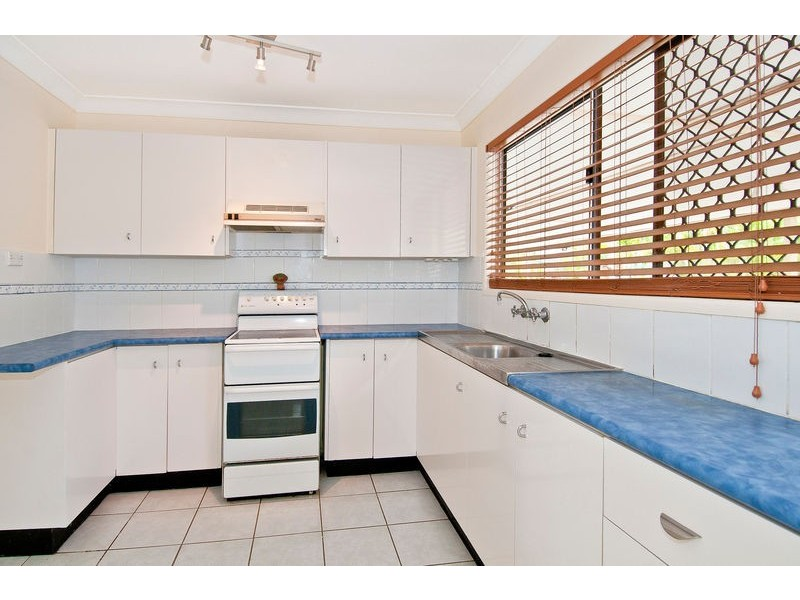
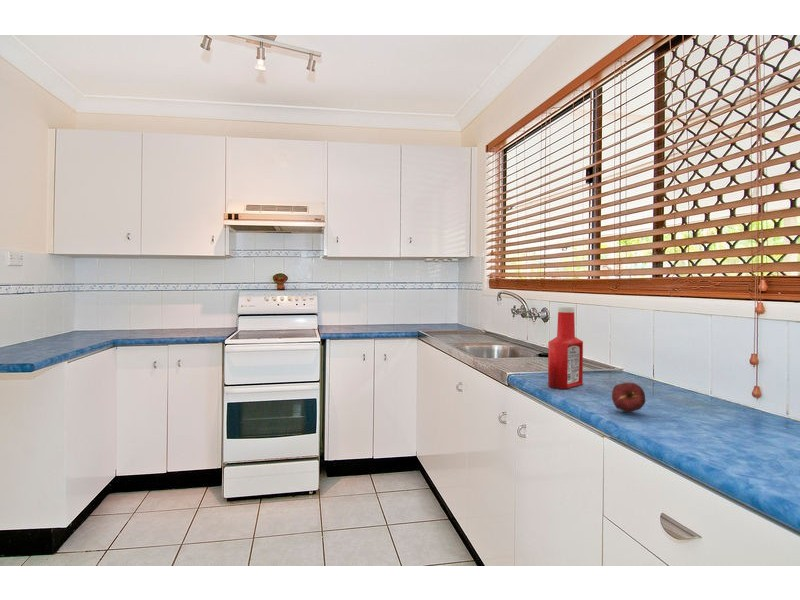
+ apple [611,381,646,413]
+ soap bottle [547,306,584,389]
